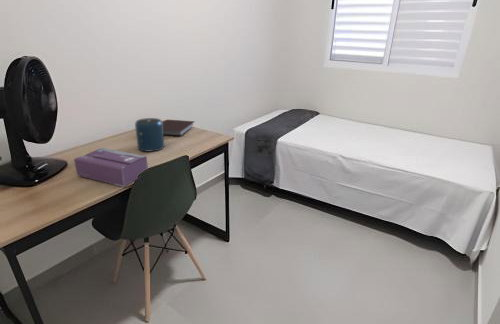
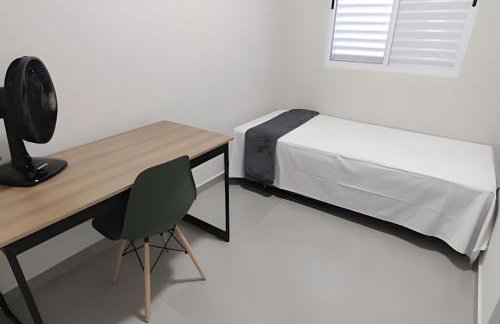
- speaker [134,117,165,152]
- tissue box [73,147,149,188]
- notebook [162,119,196,137]
